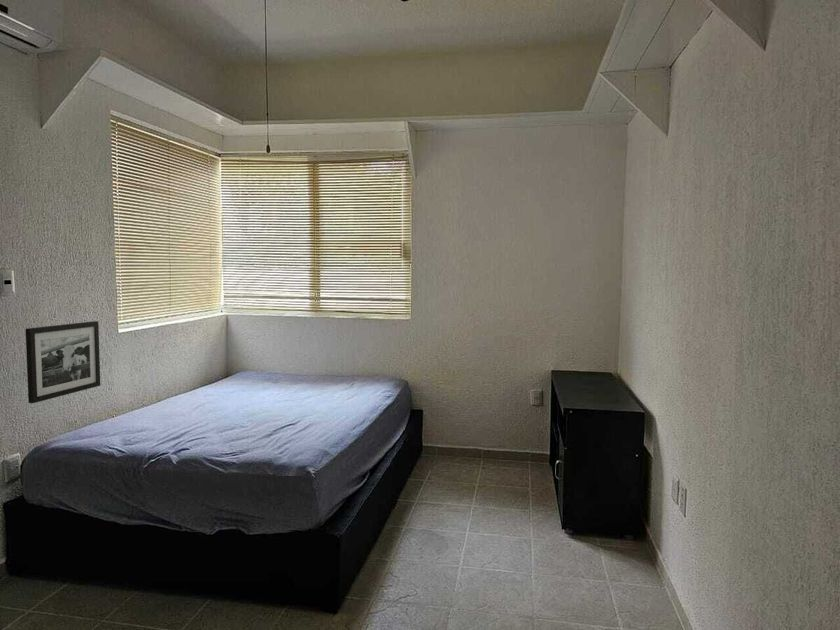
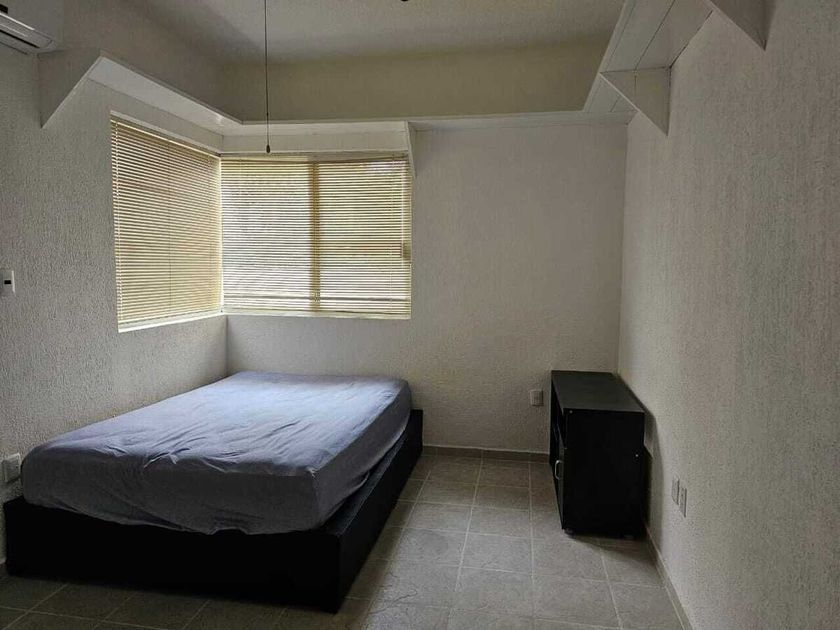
- picture frame [25,320,101,404]
